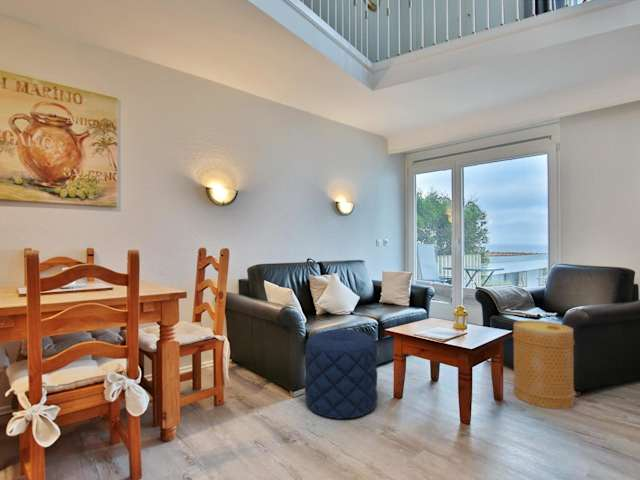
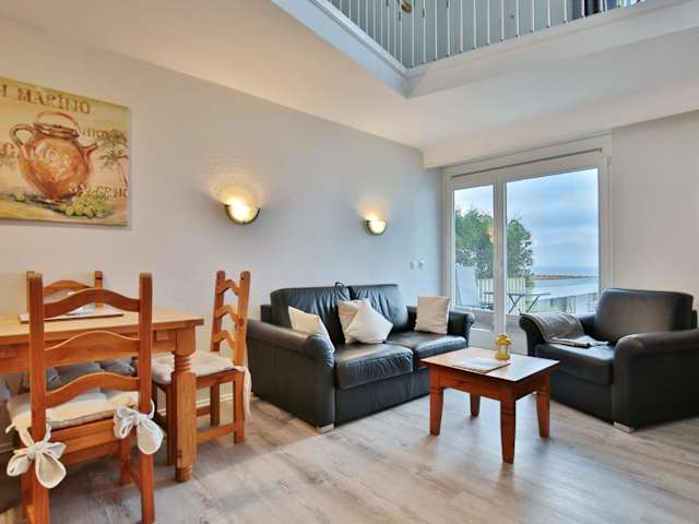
- basket [512,320,576,410]
- pouf [304,328,379,420]
